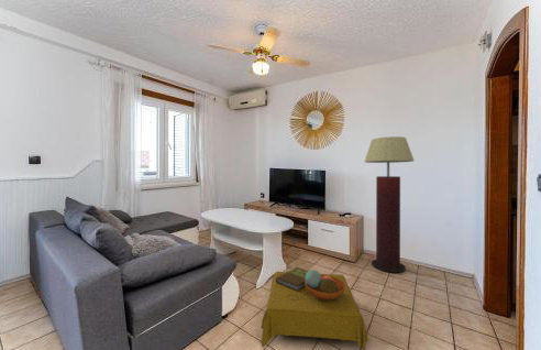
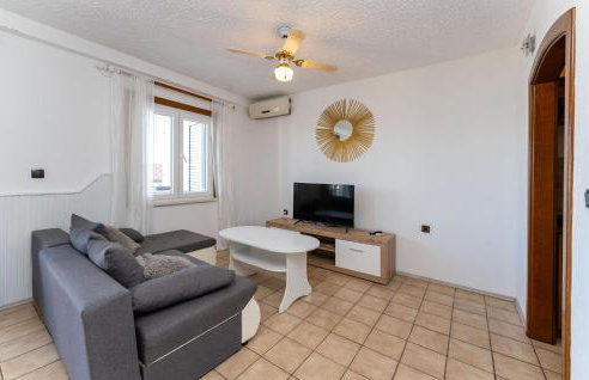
- side table [260,266,369,350]
- floor lamp [364,135,415,274]
